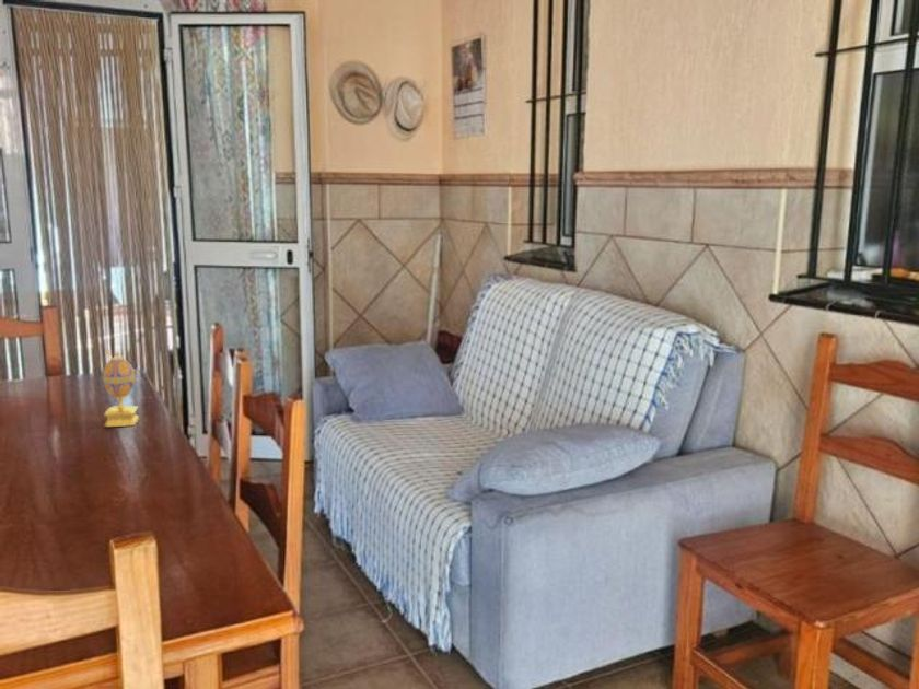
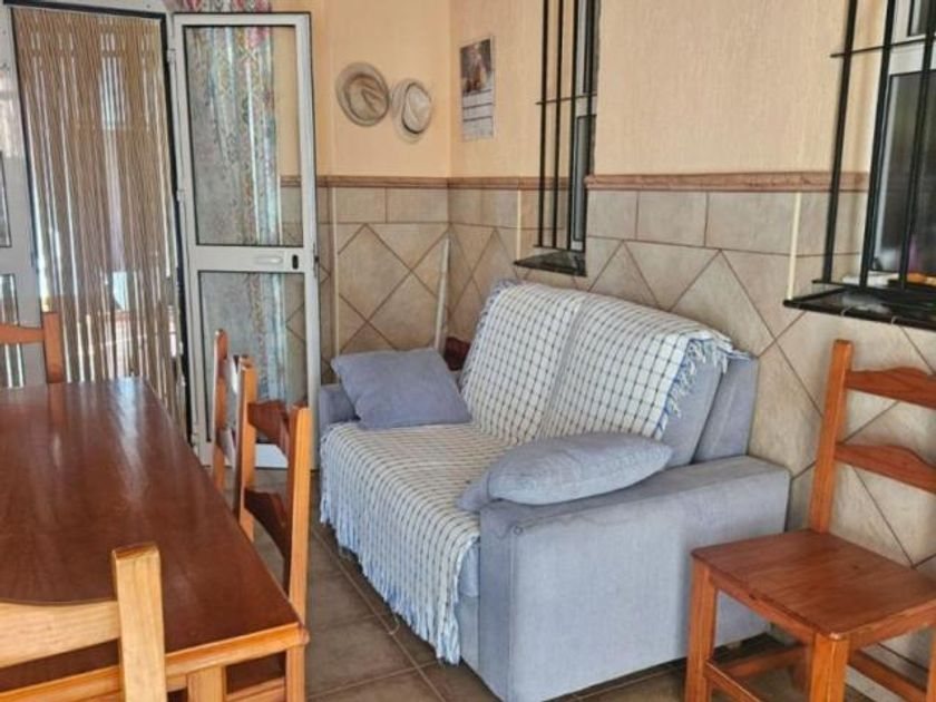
- decorative egg [102,347,140,428]
